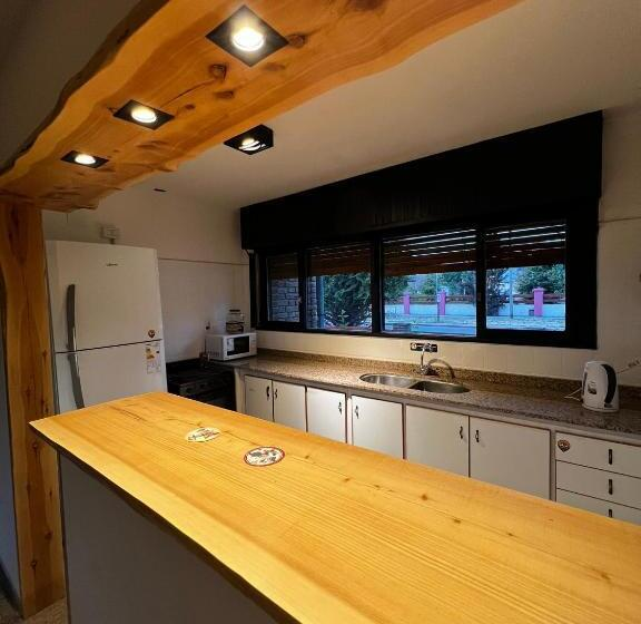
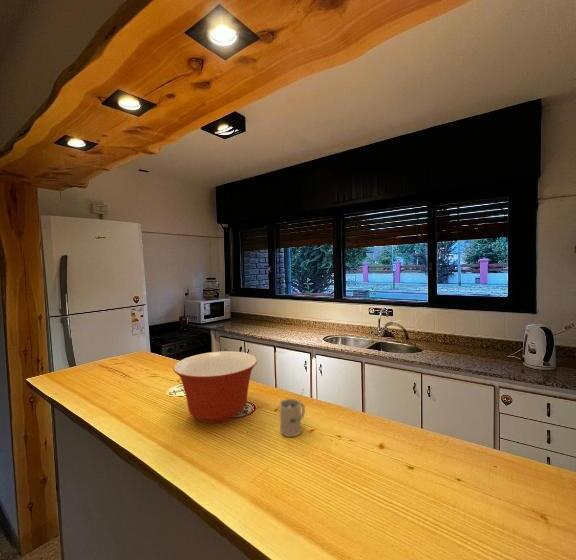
+ mixing bowl [172,350,258,424]
+ mug [278,387,306,438]
